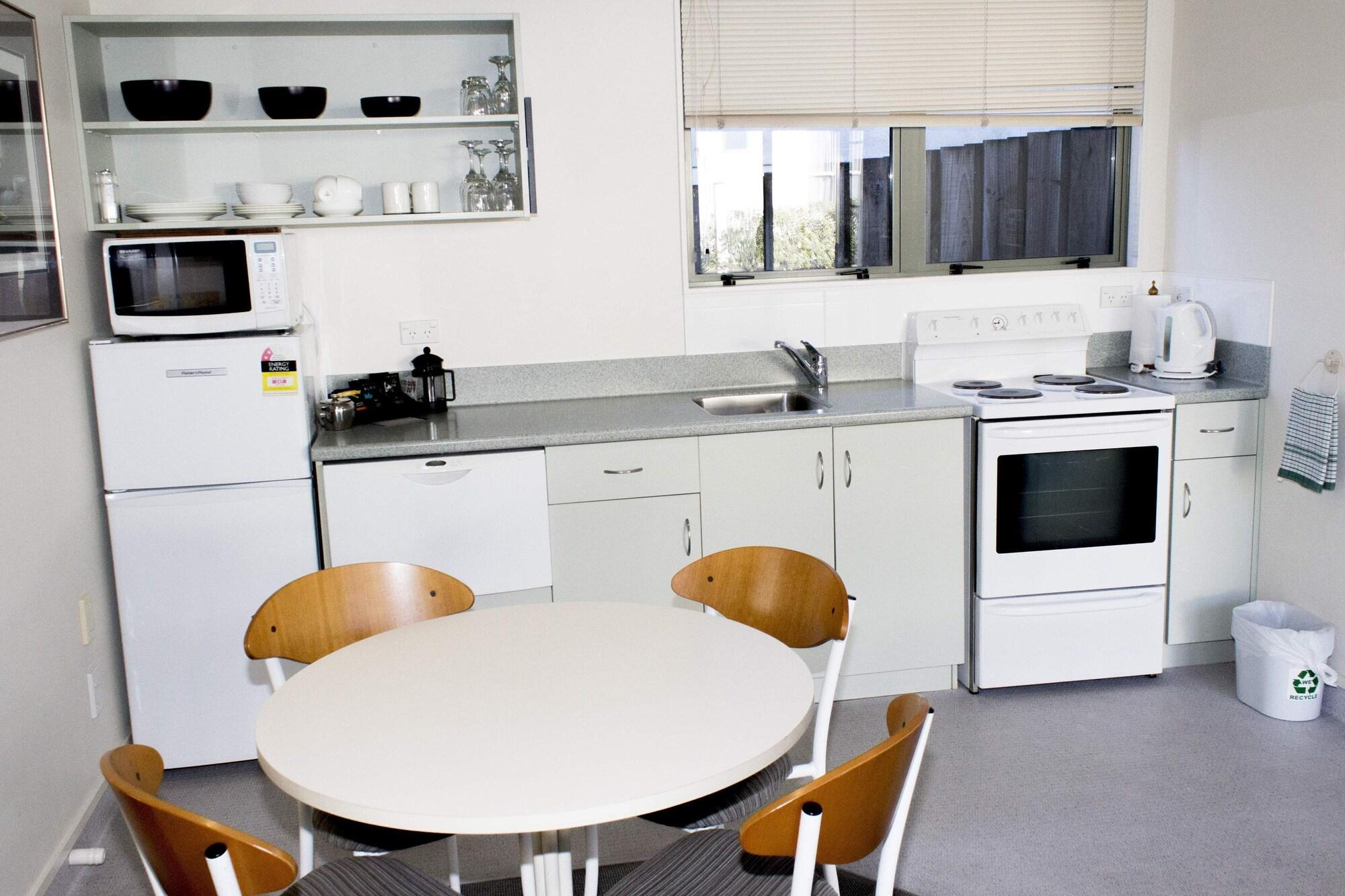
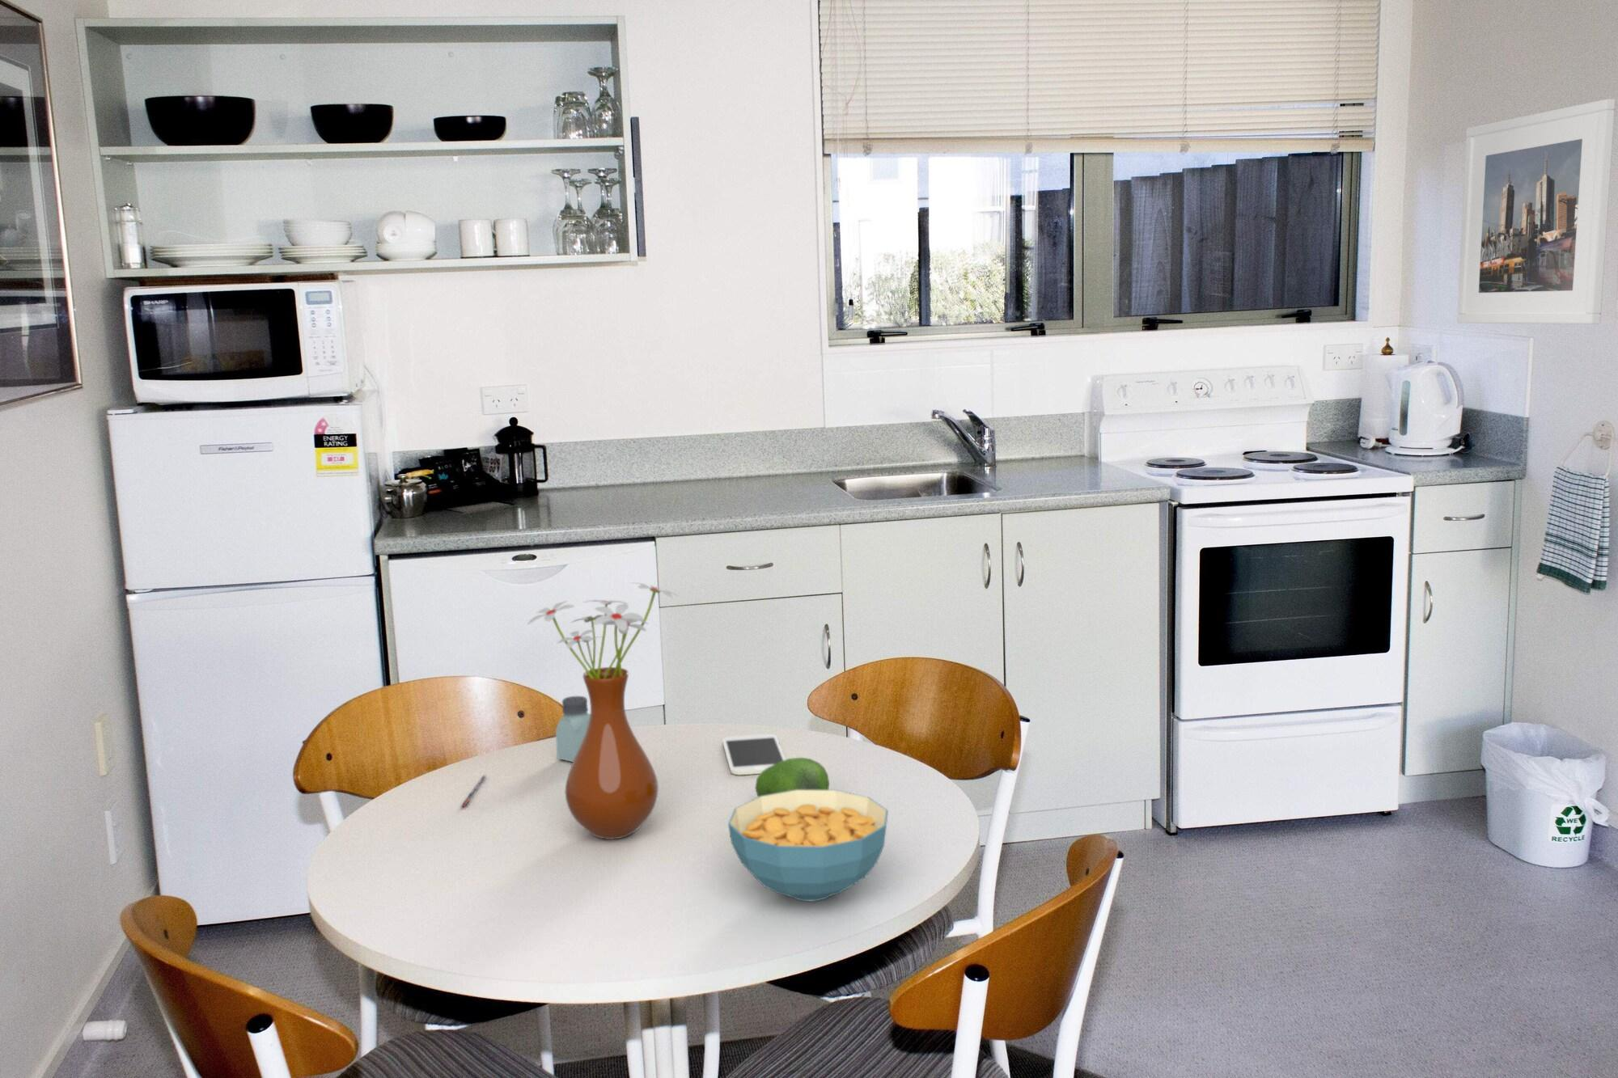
+ vase [527,581,681,840]
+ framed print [1456,97,1617,325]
+ smartphone [723,734,787,776]
+ saltshaker [555,695,589,763]
+ cereal bowl [728,789,889,901]
+ pen [461,774,488,807]
+ fruit [754,757,830,798]
